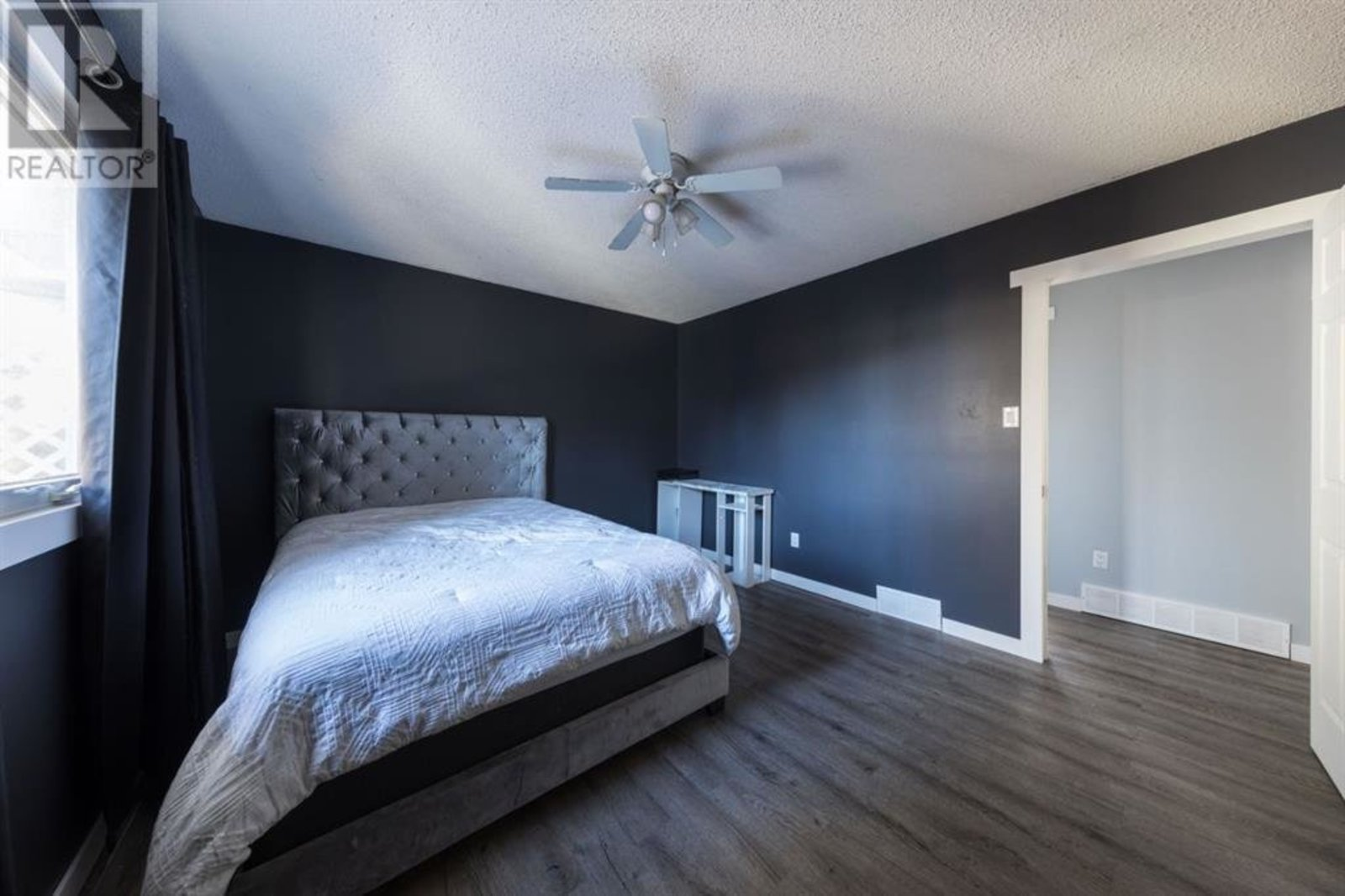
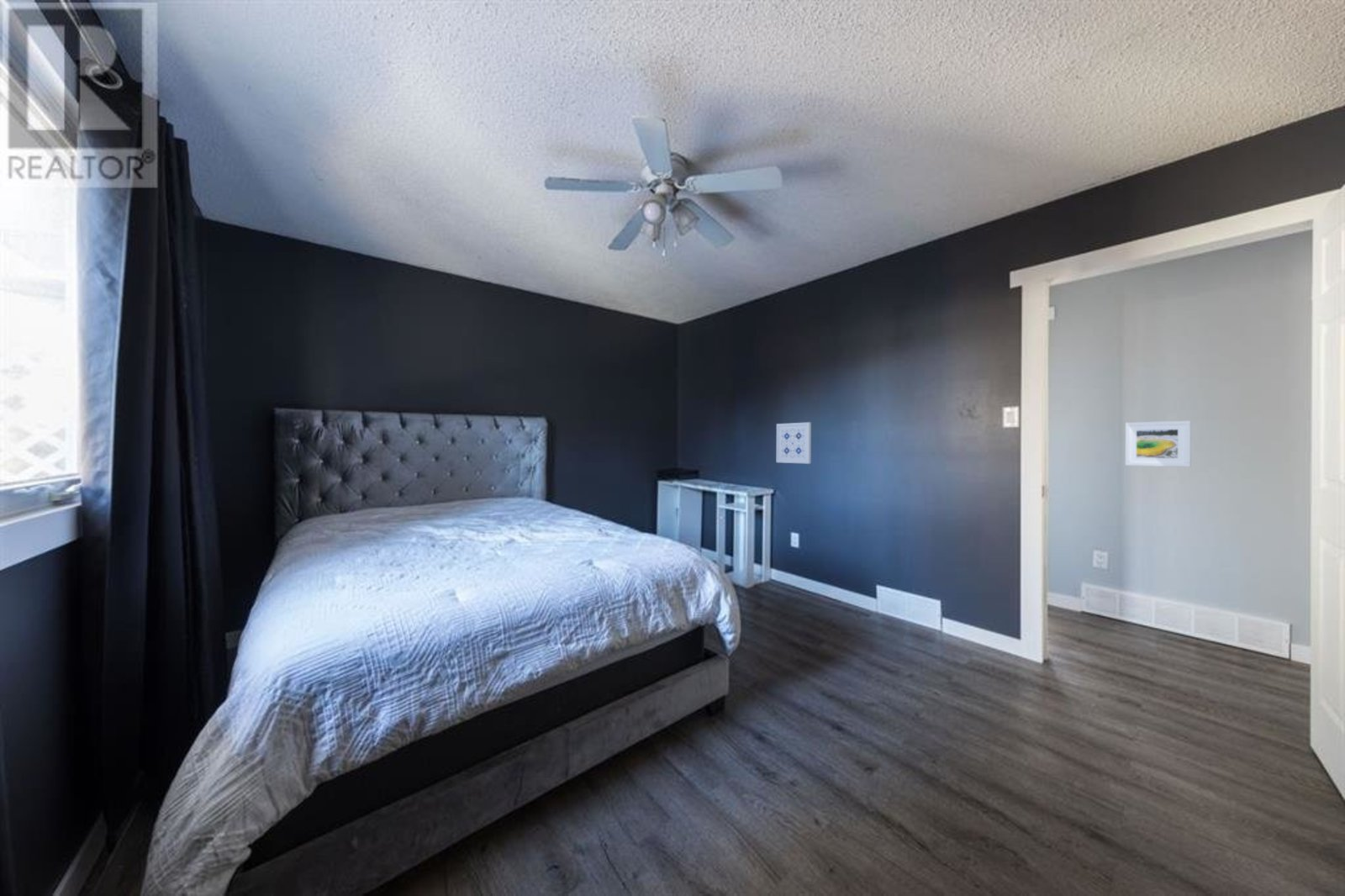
+ wall art [776,421,812,465]
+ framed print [1124,419,1192,467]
